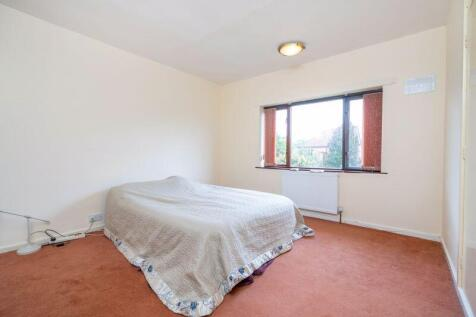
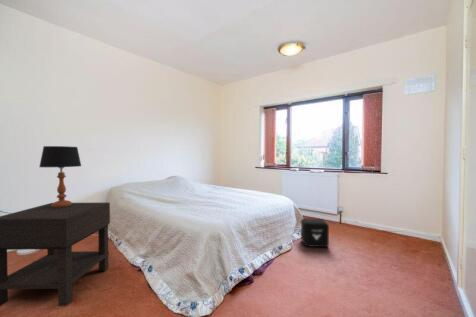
+ nightstand [0,202,111,307]
+ air purifier [300,217,330,248]
+ table lamp [38,145,82,208]
